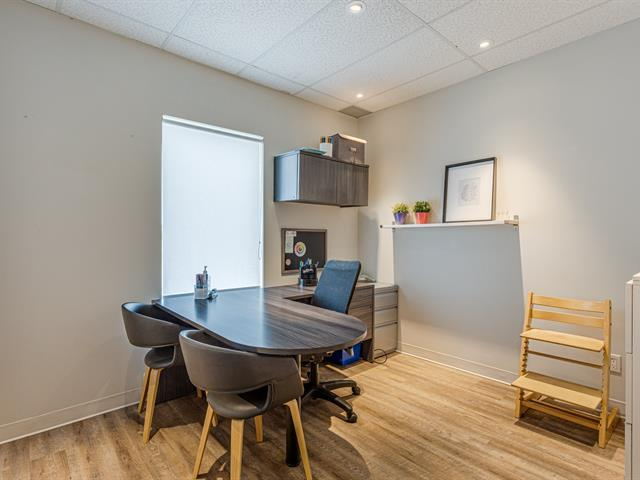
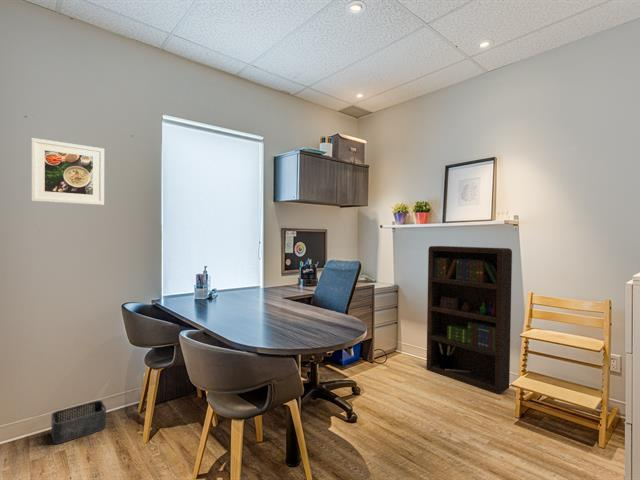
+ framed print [30,137,105,206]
+ bookcase [425,245,513,395]
+ storage bin [50,399,107,445]
